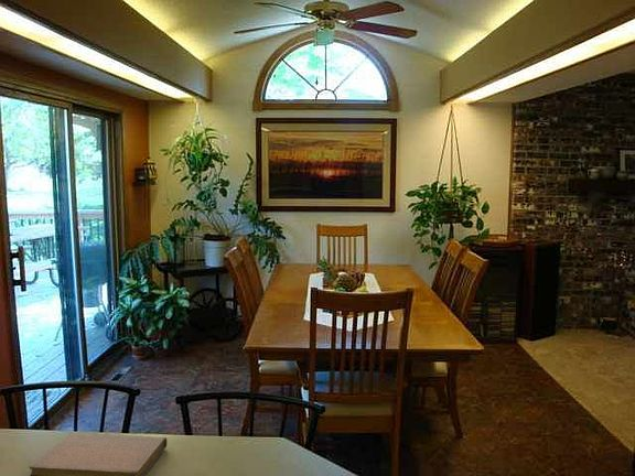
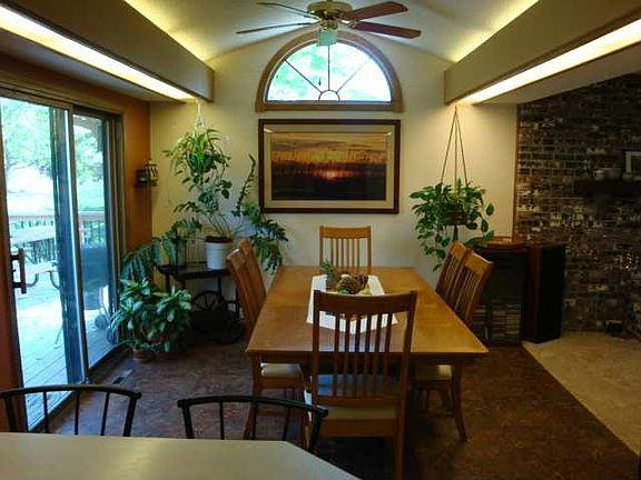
- notebook [29,432,168,476]
